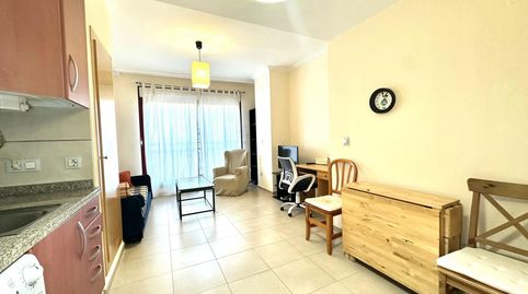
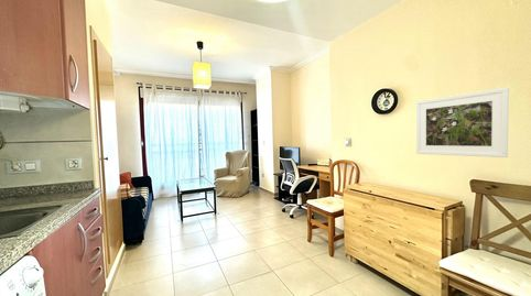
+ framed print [415,87,510,158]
